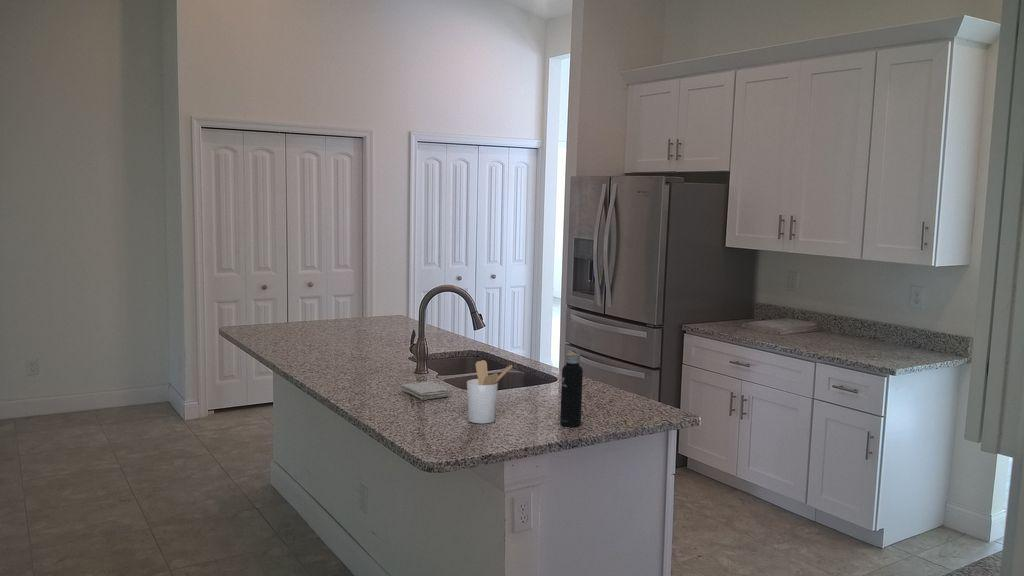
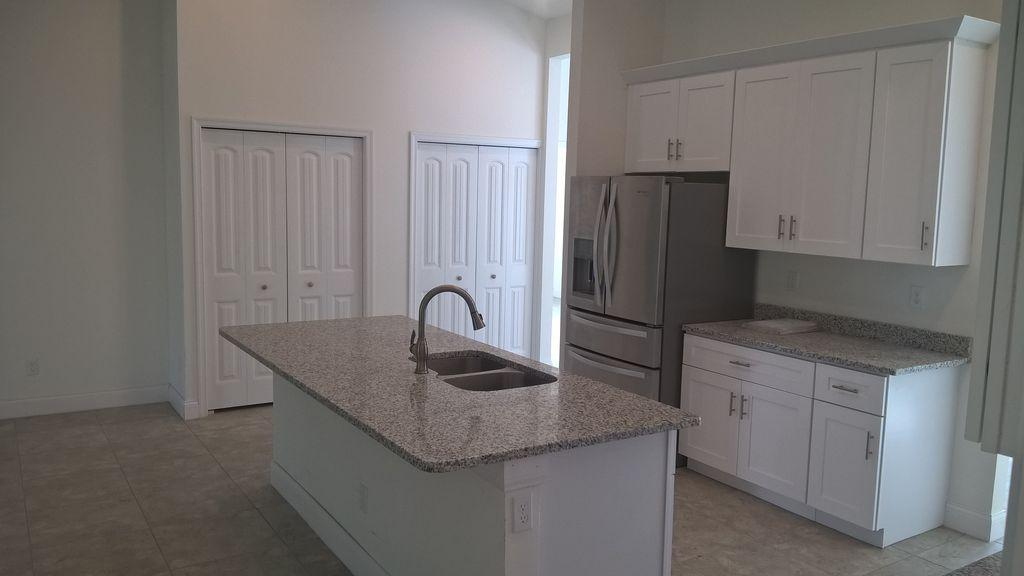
- water bottle [559,346,584,428]
- washcloth [400,380,451,401]
- utensil holder [466,359,513,424]
